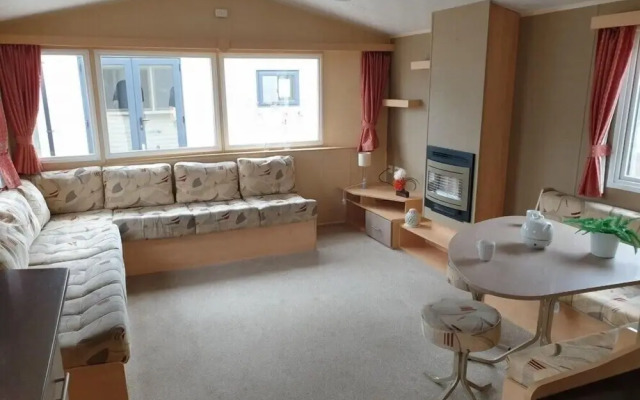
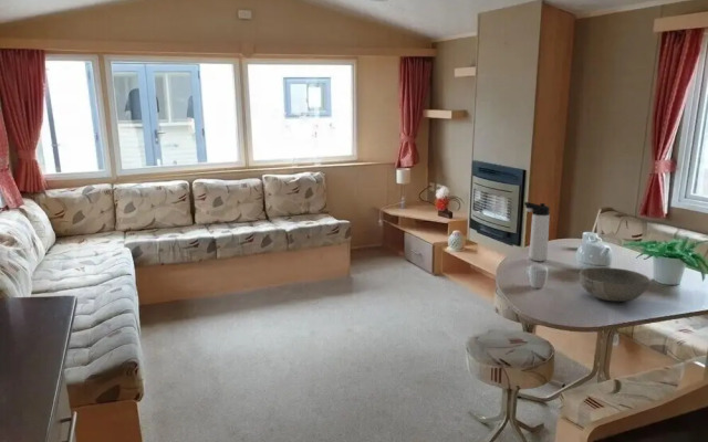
+ bowl [579,266,650,303]
+ thermos bottle [523,201,551,262]
